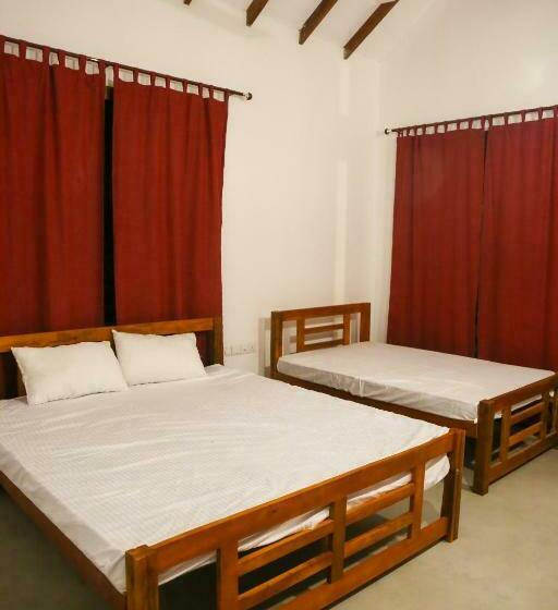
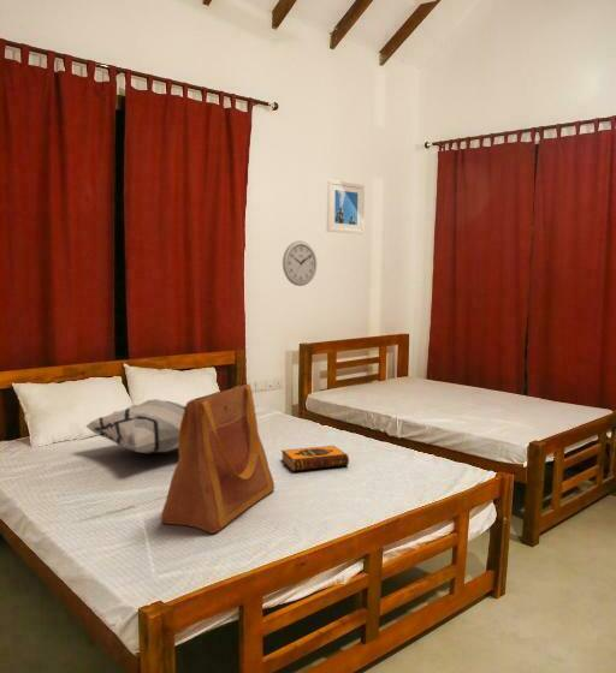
+ hardback book [280,445,350,472]
+ decorative pillow [84,398,186,454]
+ wall clock [282,239,318,287]
+ tote bag [160,382,276,535]
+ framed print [325,179,366,236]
